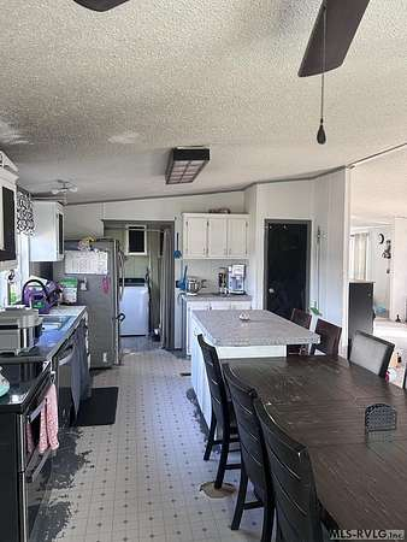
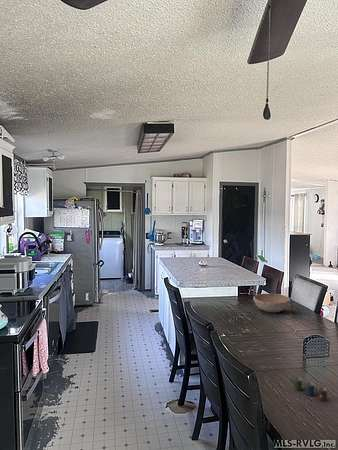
+ cup [291,376,328,402]
+ bowl [252,292,292,314]
